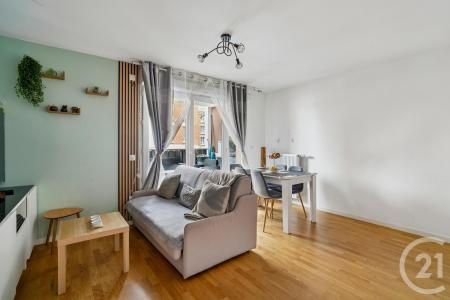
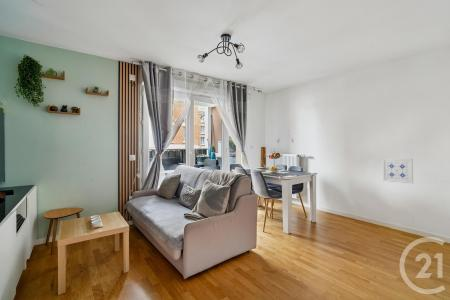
+ wall art [382,158,414,185]
